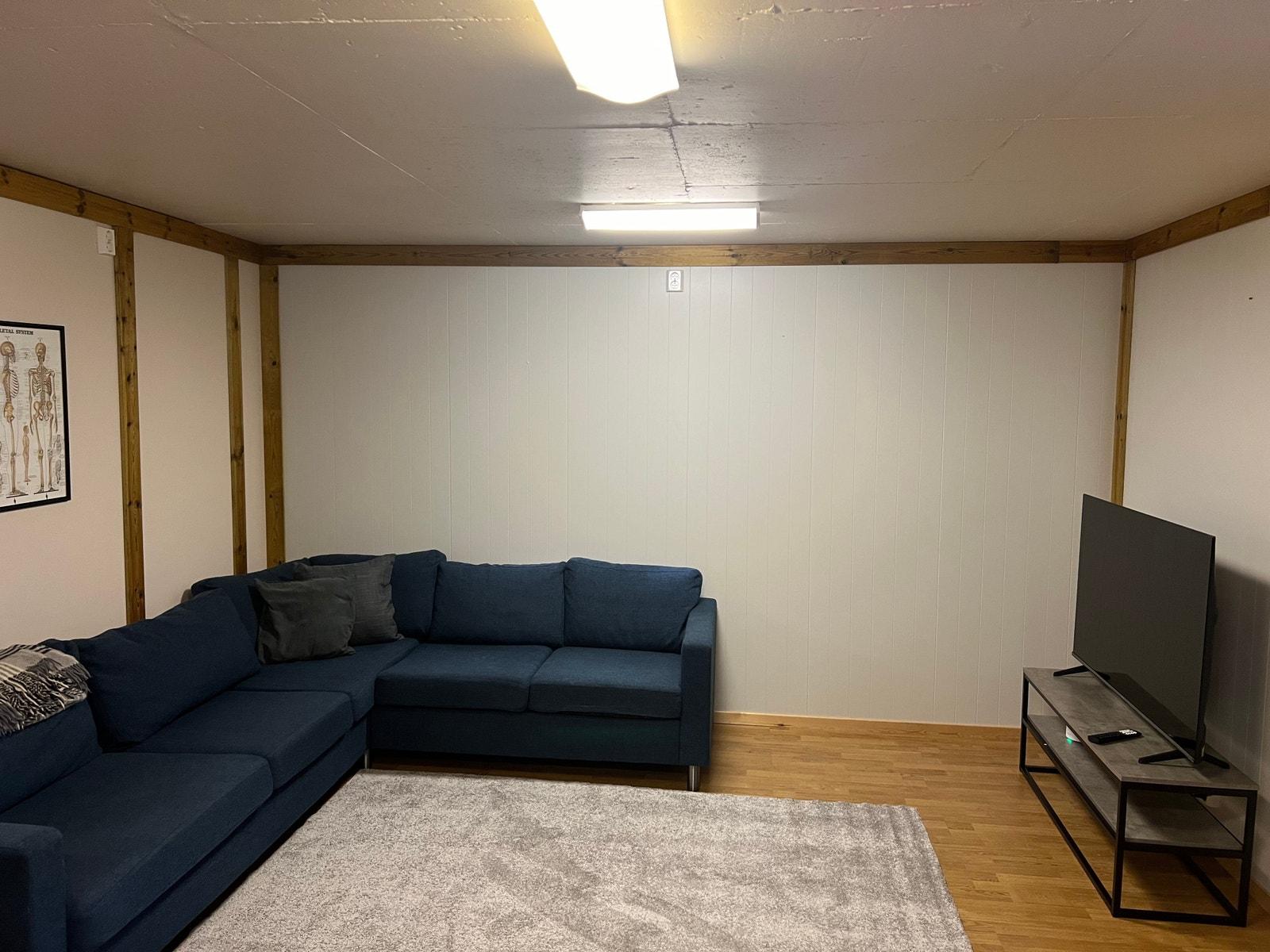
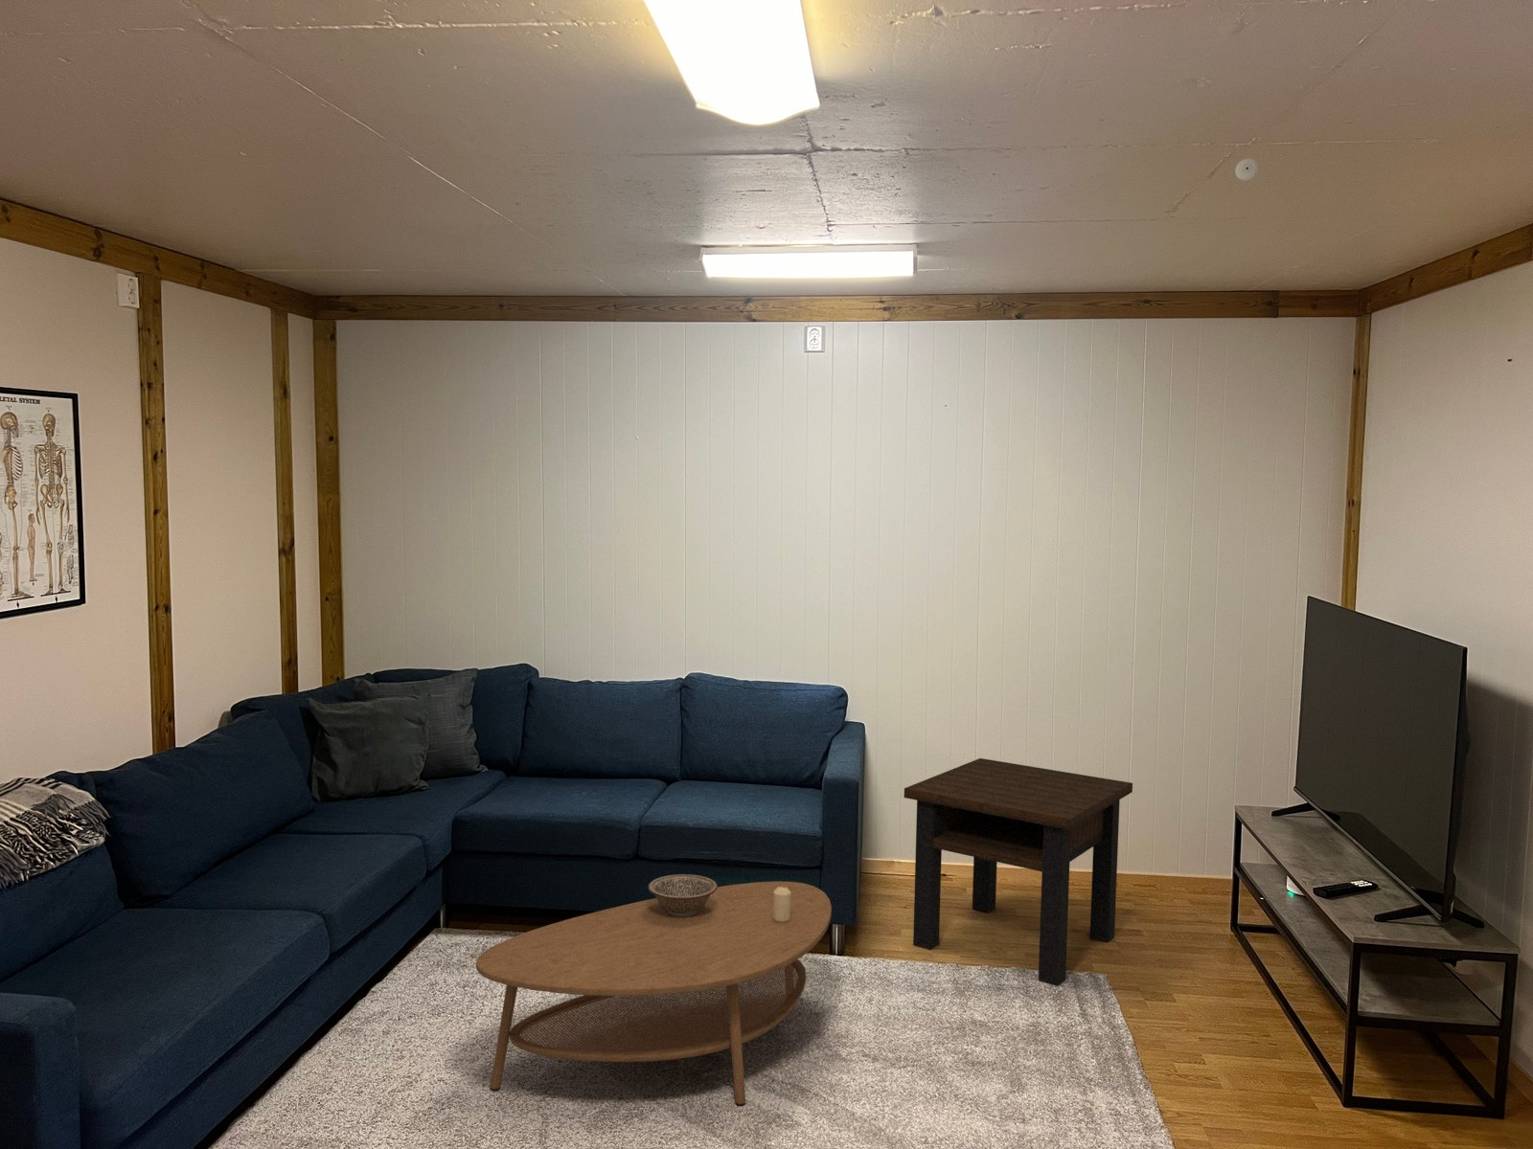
+ coffee table [476,881,833,1106]
+ smoke detector [1234,157,1260,182]
+ side table [904,758,1133,987]
+ candle [774,887,792,922]
+ decorative bowl [647,874,718,916]
